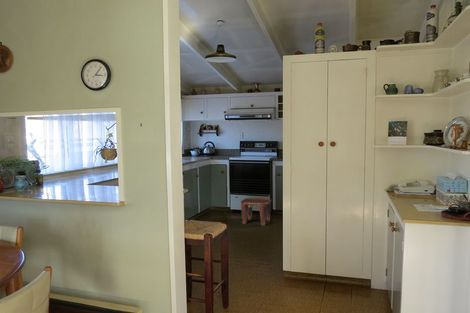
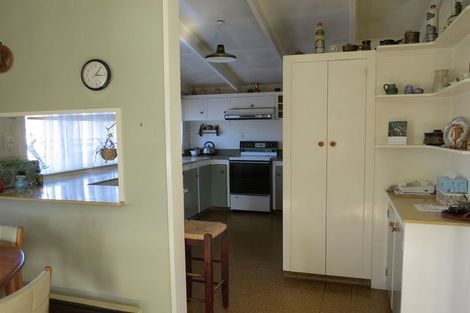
- stool [240,197,272,227]
